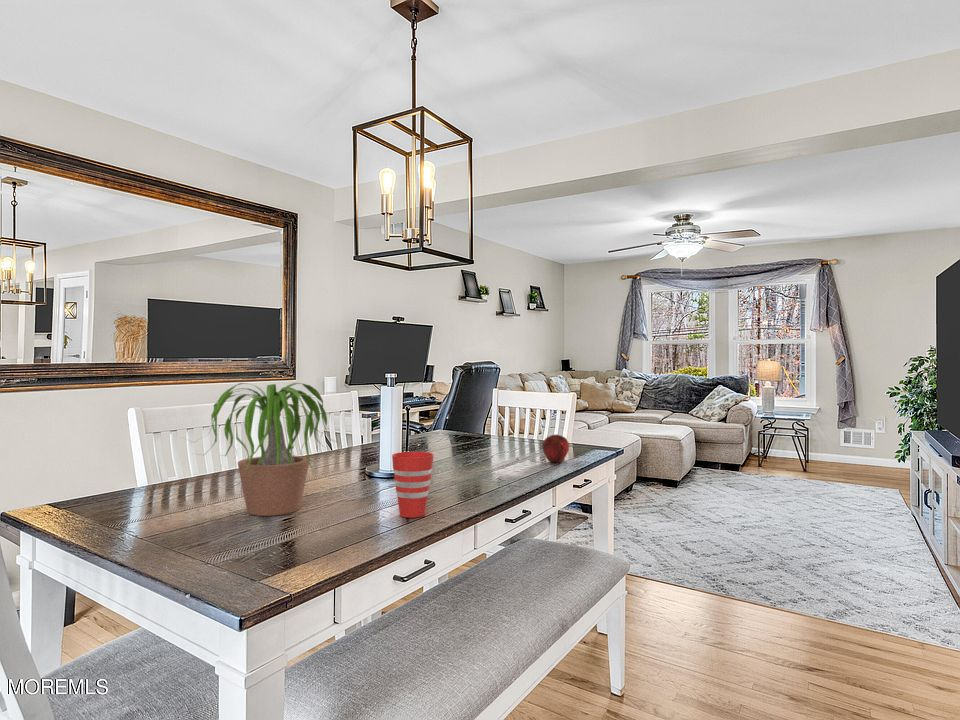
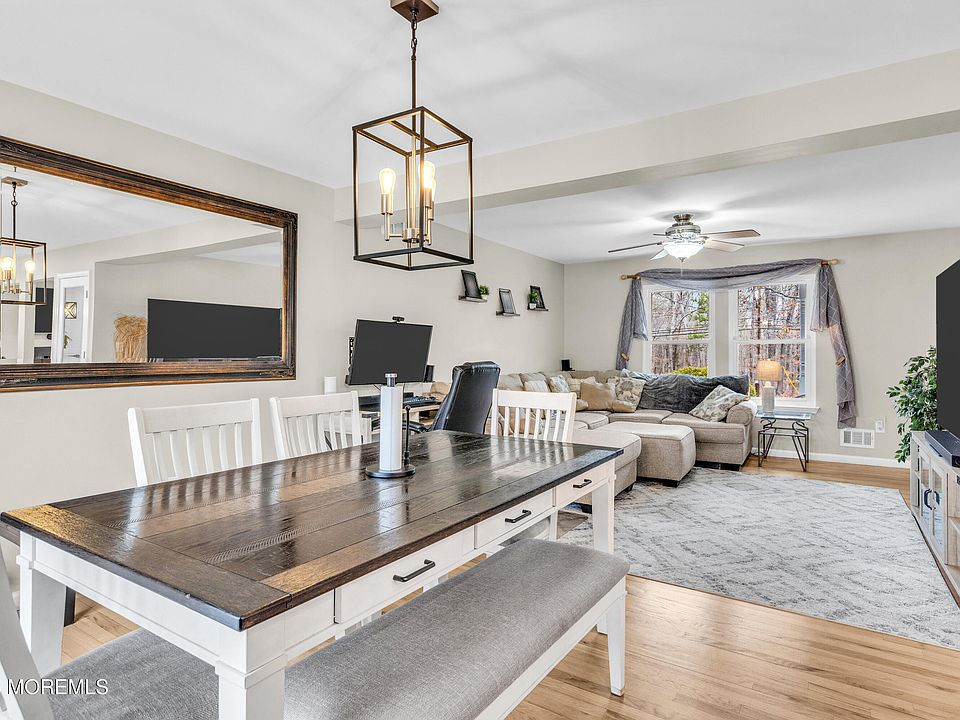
- potted plant [183,382,339,517]
- apple [541,434,570,464]
- cup [391,451,435,519]
